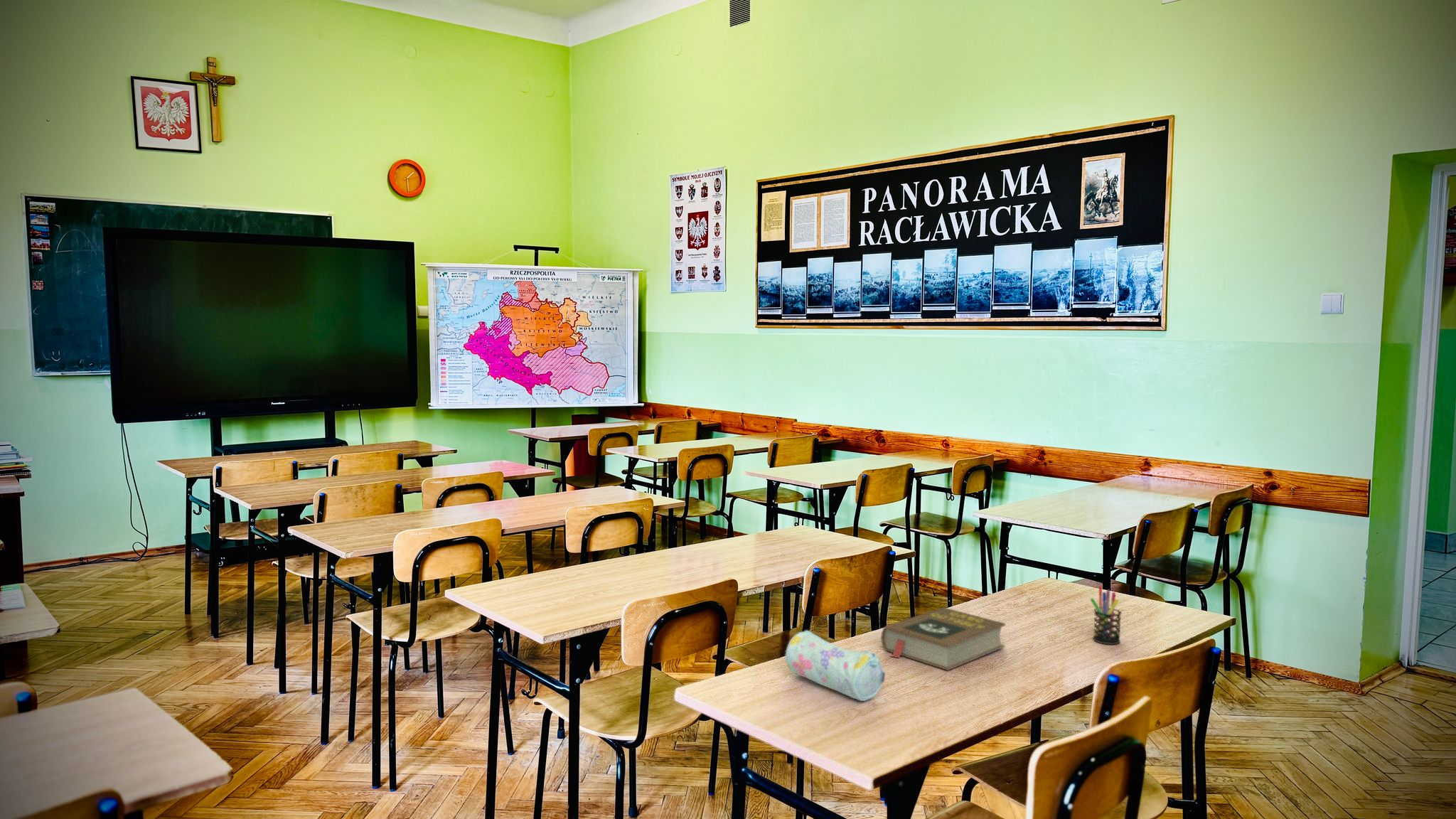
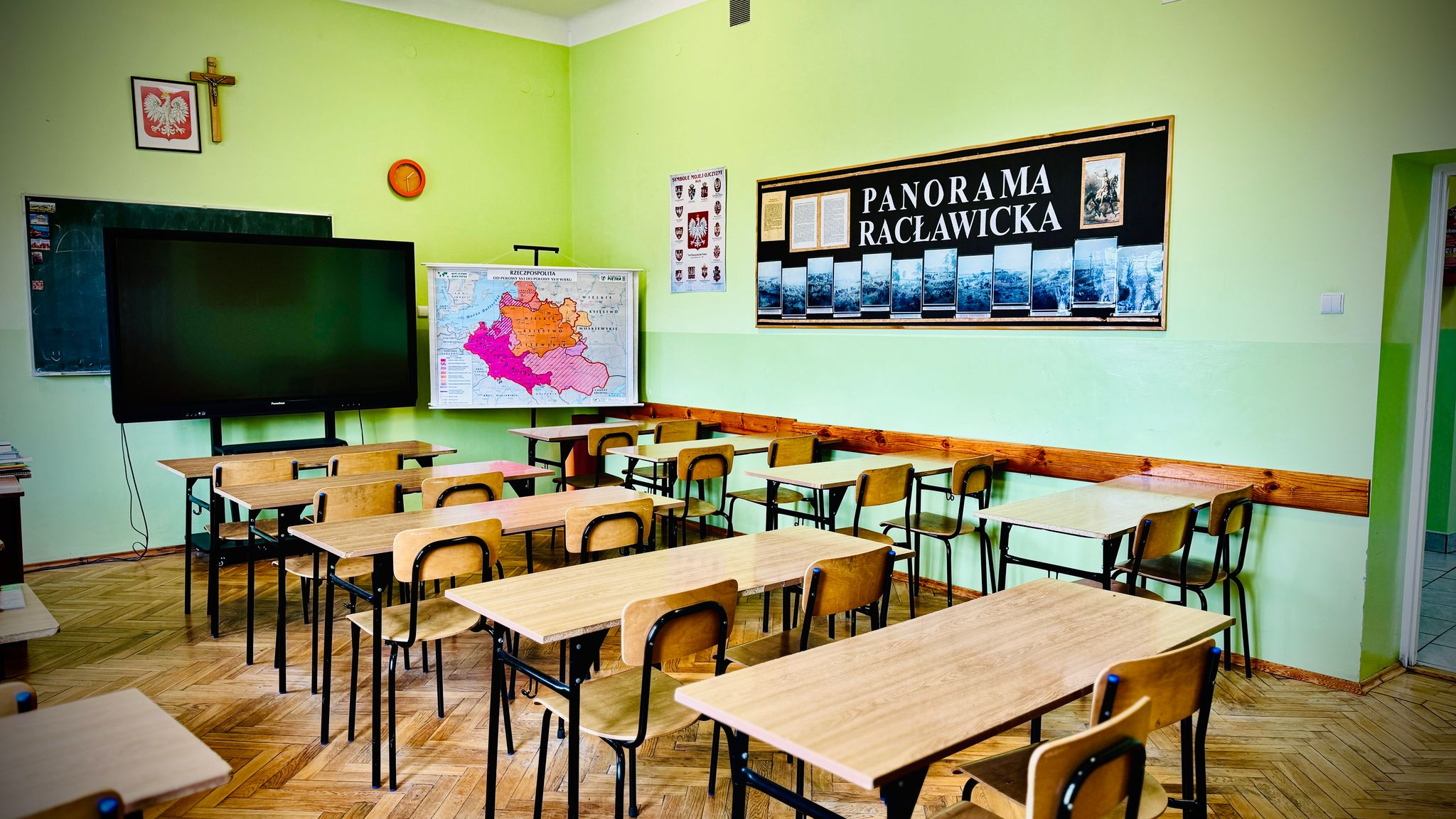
- book [880,606,1006,671]
- pen holder [1089,585,1123,646]
- pencil case [785,630,886,702]
